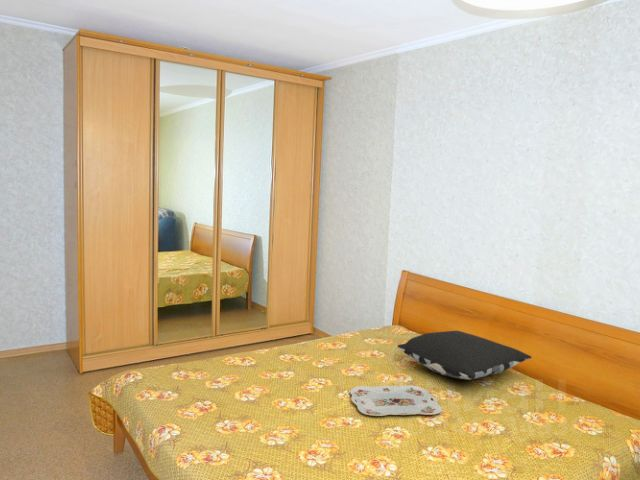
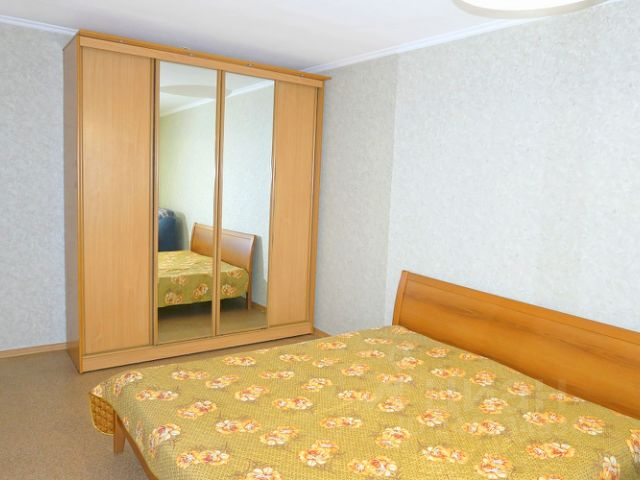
- serving tray [349,384,443,417]
- pillow [396,330,533,380]
